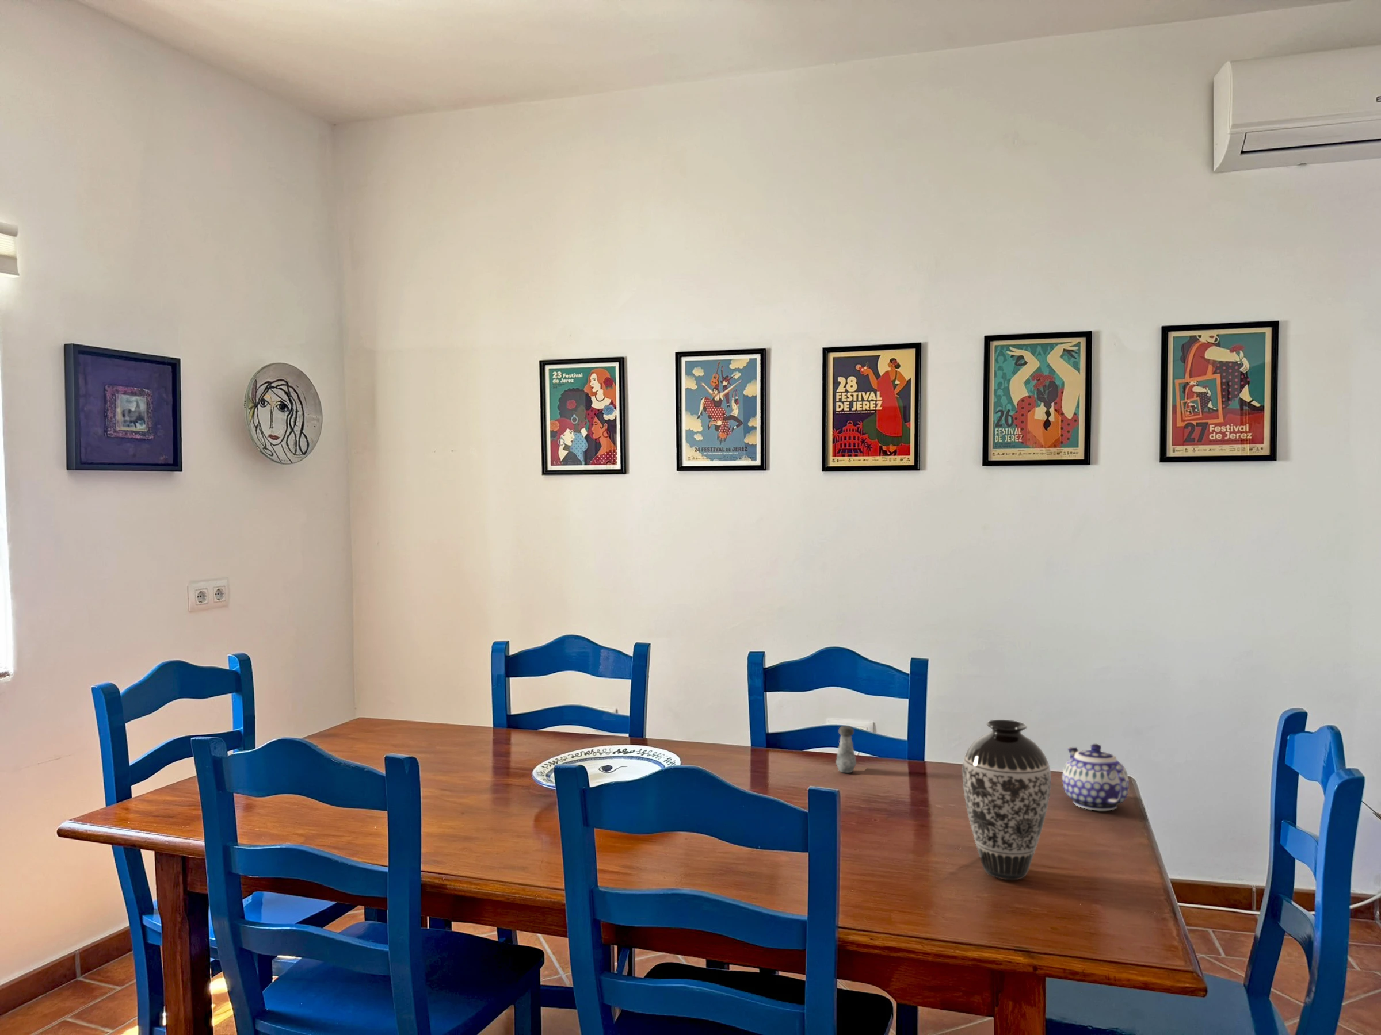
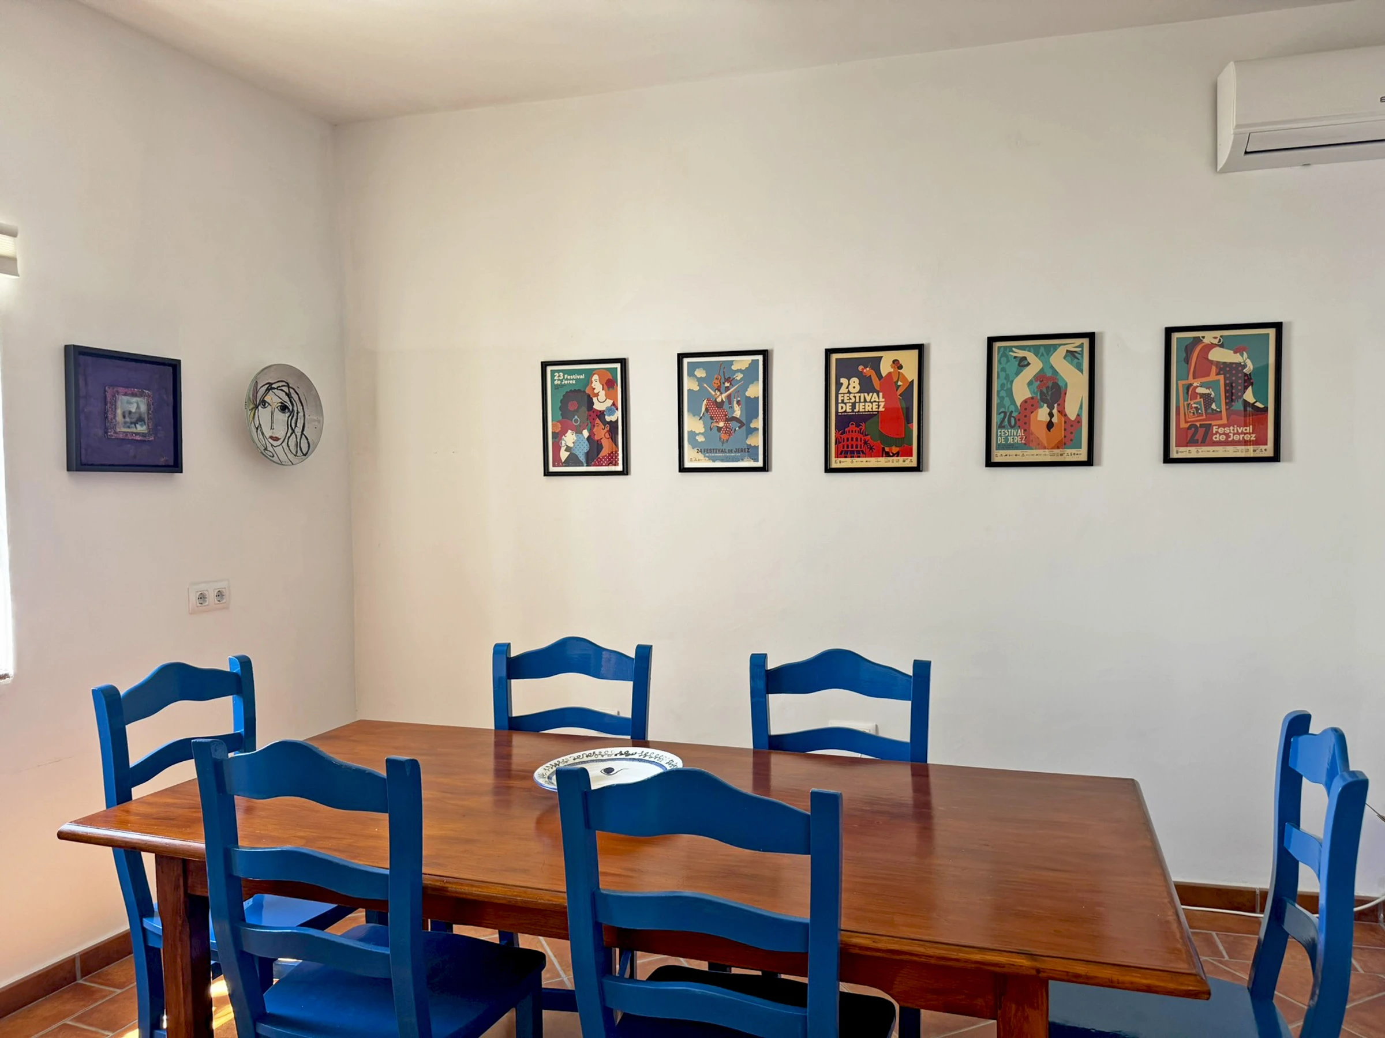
- teapot [1061,744,1130,811]
- salt shaker [835,725,857,773]
- decorative vase [961,720,1052,881]
